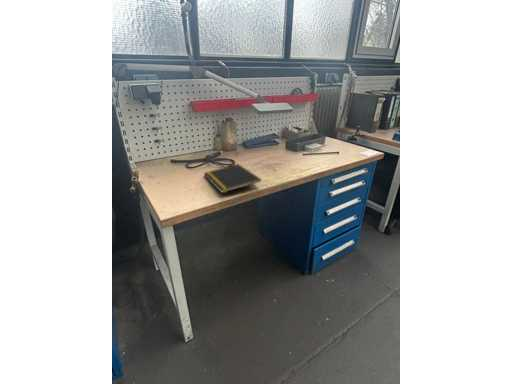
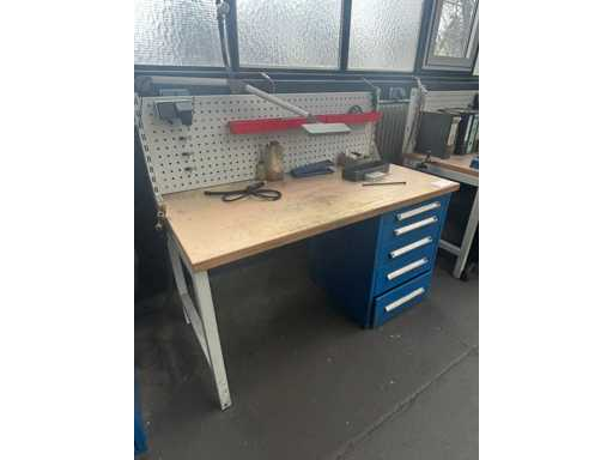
- notepad [203,163,262,194]
